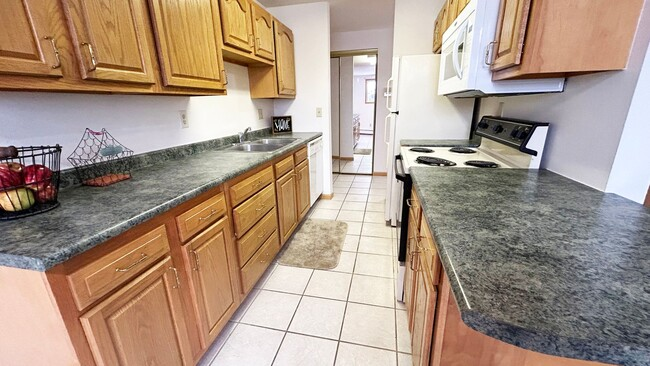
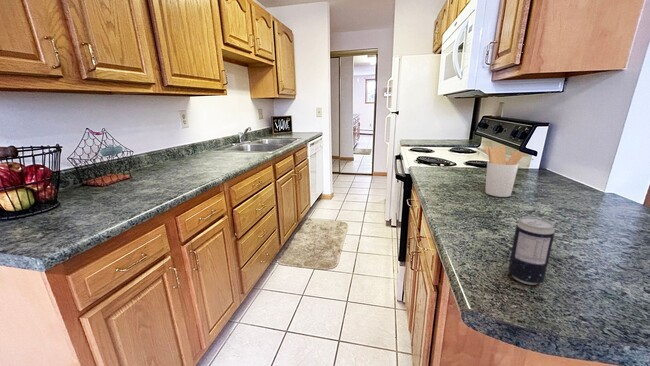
+ utensil holder [483,145,525,198]
+ beverage can [507,216,556,286]
